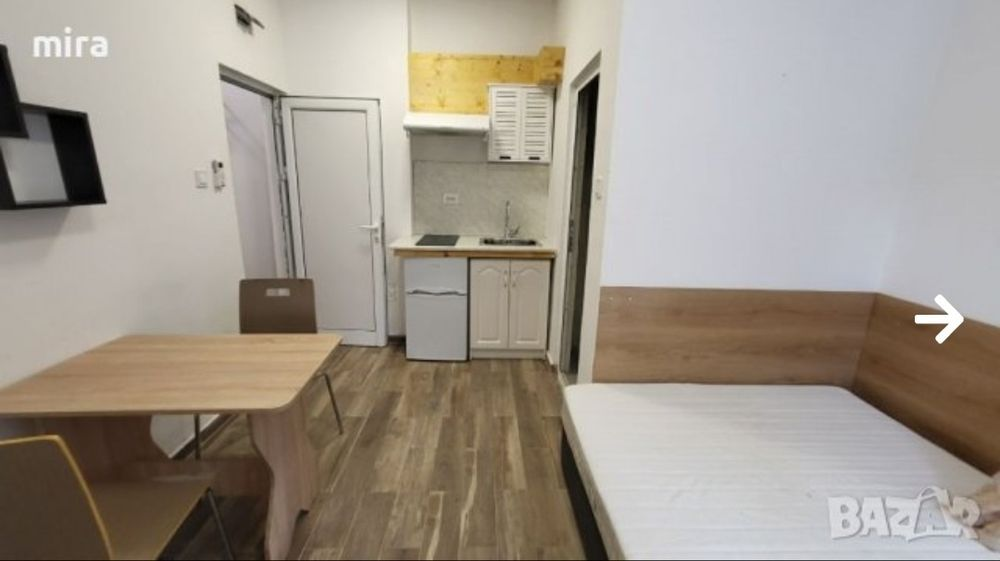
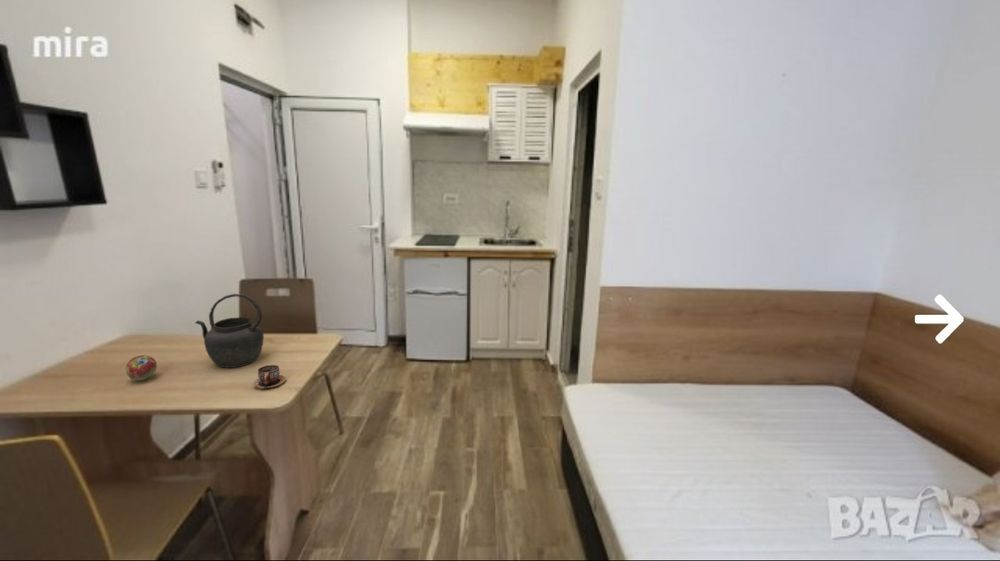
+ kettle [194,293,265,369]
+ cup [253,364,286,390]
+ fruit [125,354,158,381]
